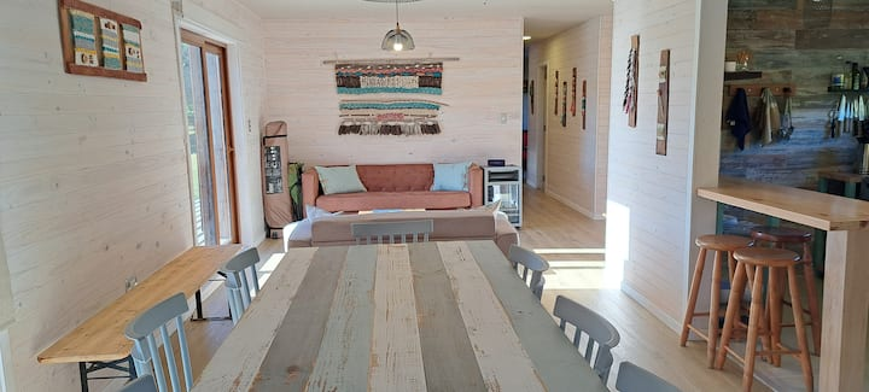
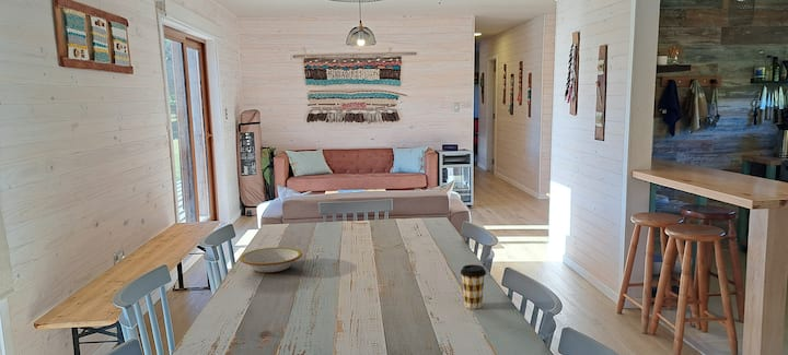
+ coffee cup [460,263,487,310]
+ bowl [239,246,303,274]
